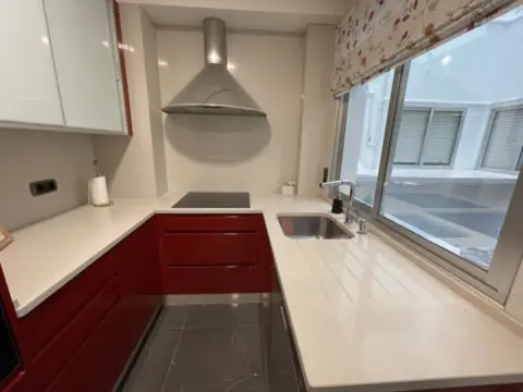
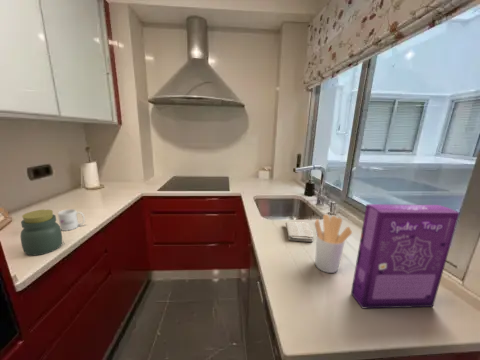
+ mug [57,208,86,232]
+ cereal box [350,203,460,310]
+ utensil holder [314,213,353,274]
+ washcloth [285,221,315,243]
+ jar [20,209,63,256]
